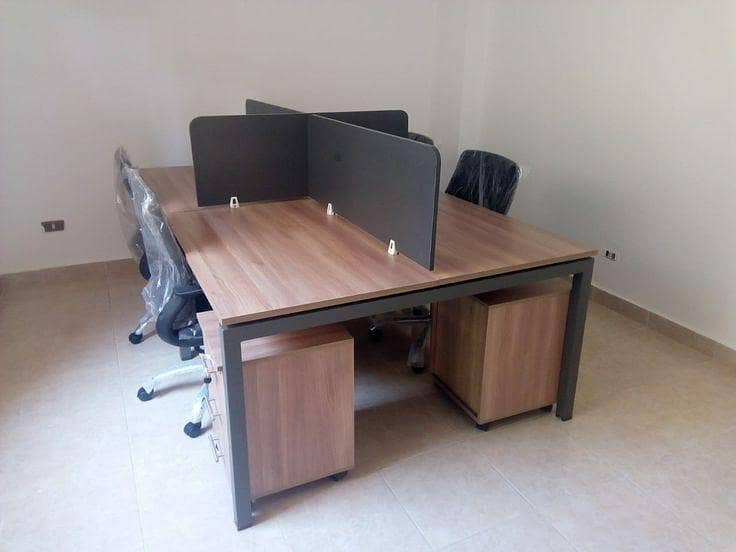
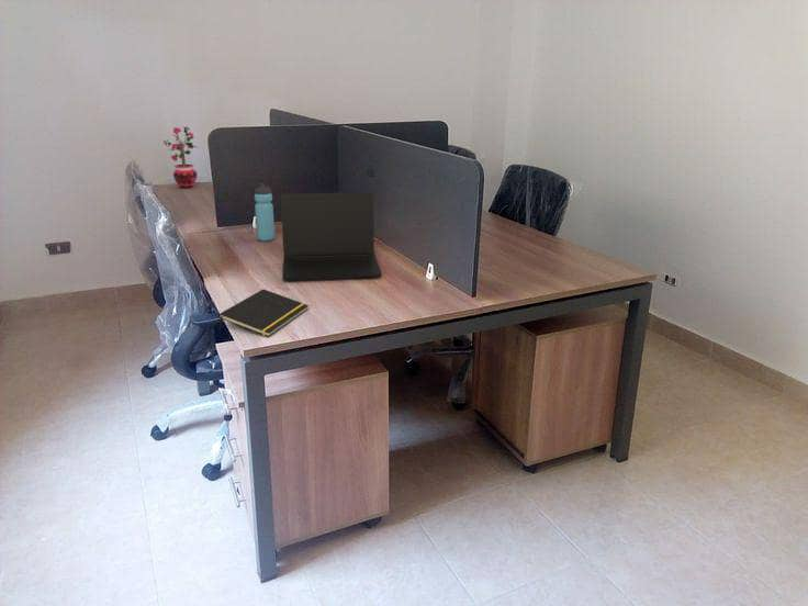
+ notepad [217,288,310,338]
+ potted plant [162,126,199,189]
+ water bottle [254,182,276,243]
+ laptop [280,191,383,281]
